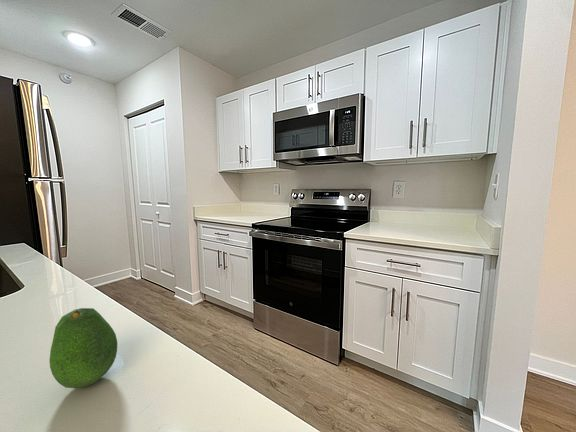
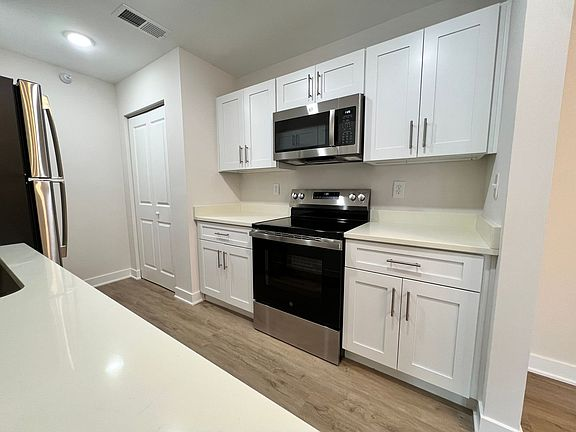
- fruit [48,307,118,389]
